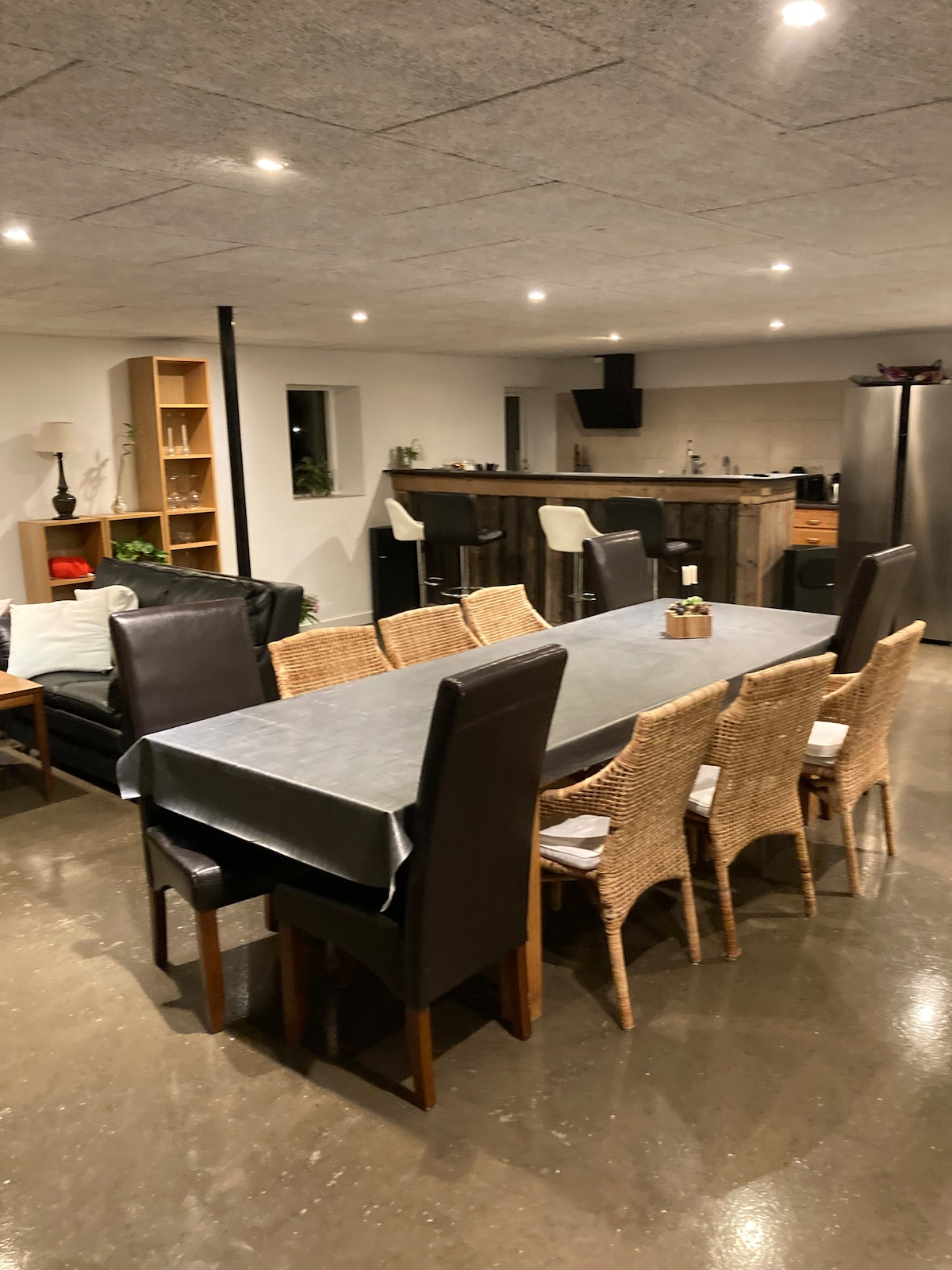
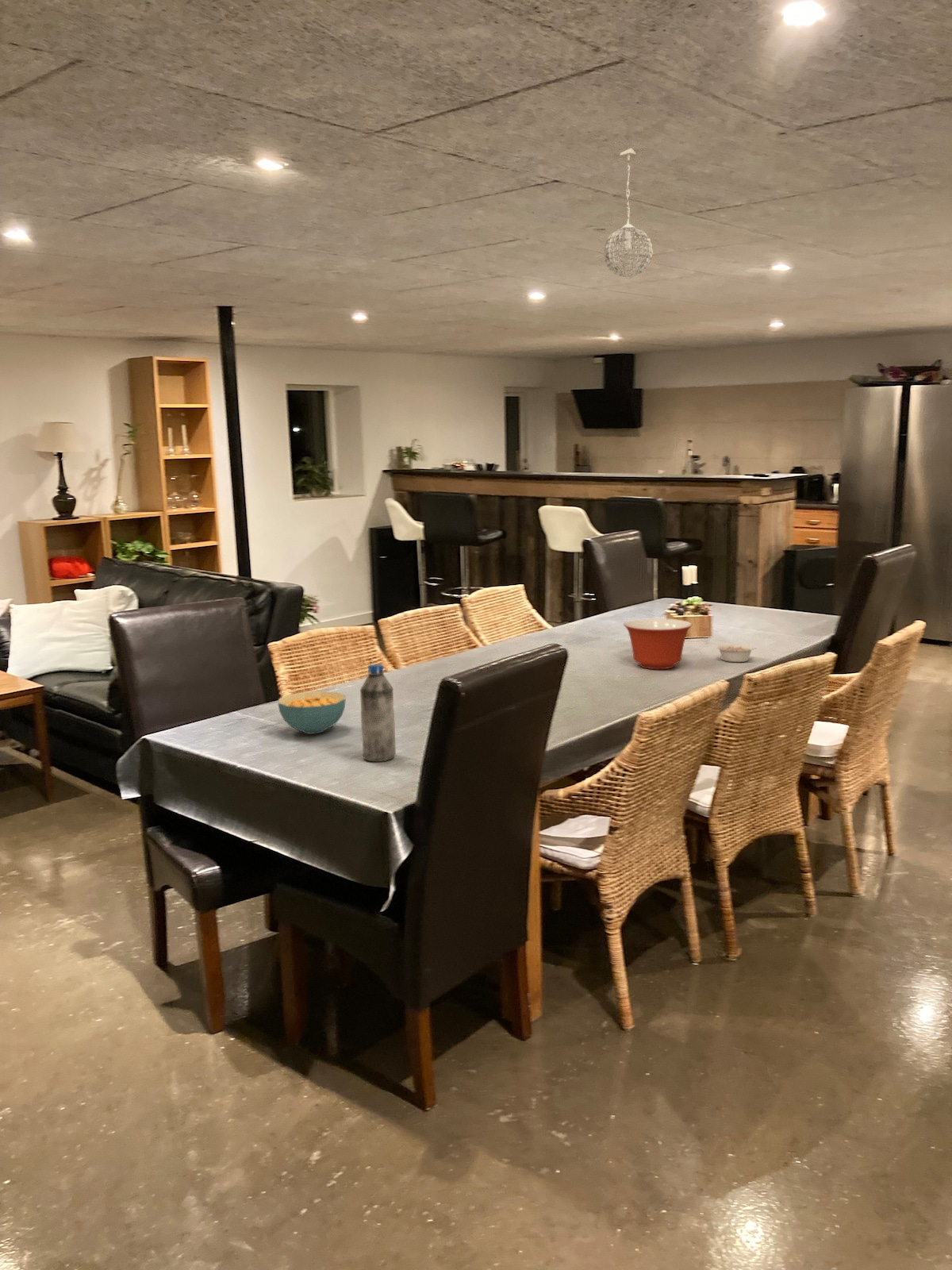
+ water bottle [359,664,397,762]
+ mixing bowl [623,618,693,670]
+ legume [716,644,756,663]
+ pendant light [603,147,654,277]
+ cereal bowl [277,691,347,735]
